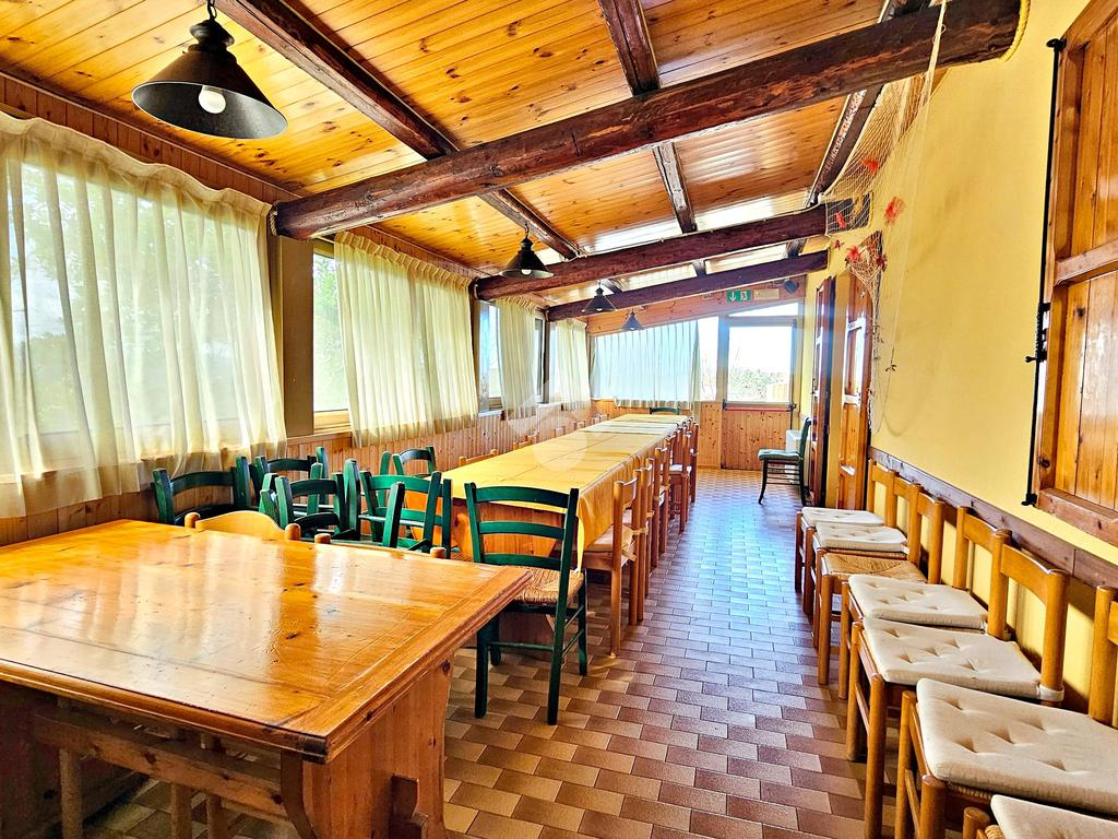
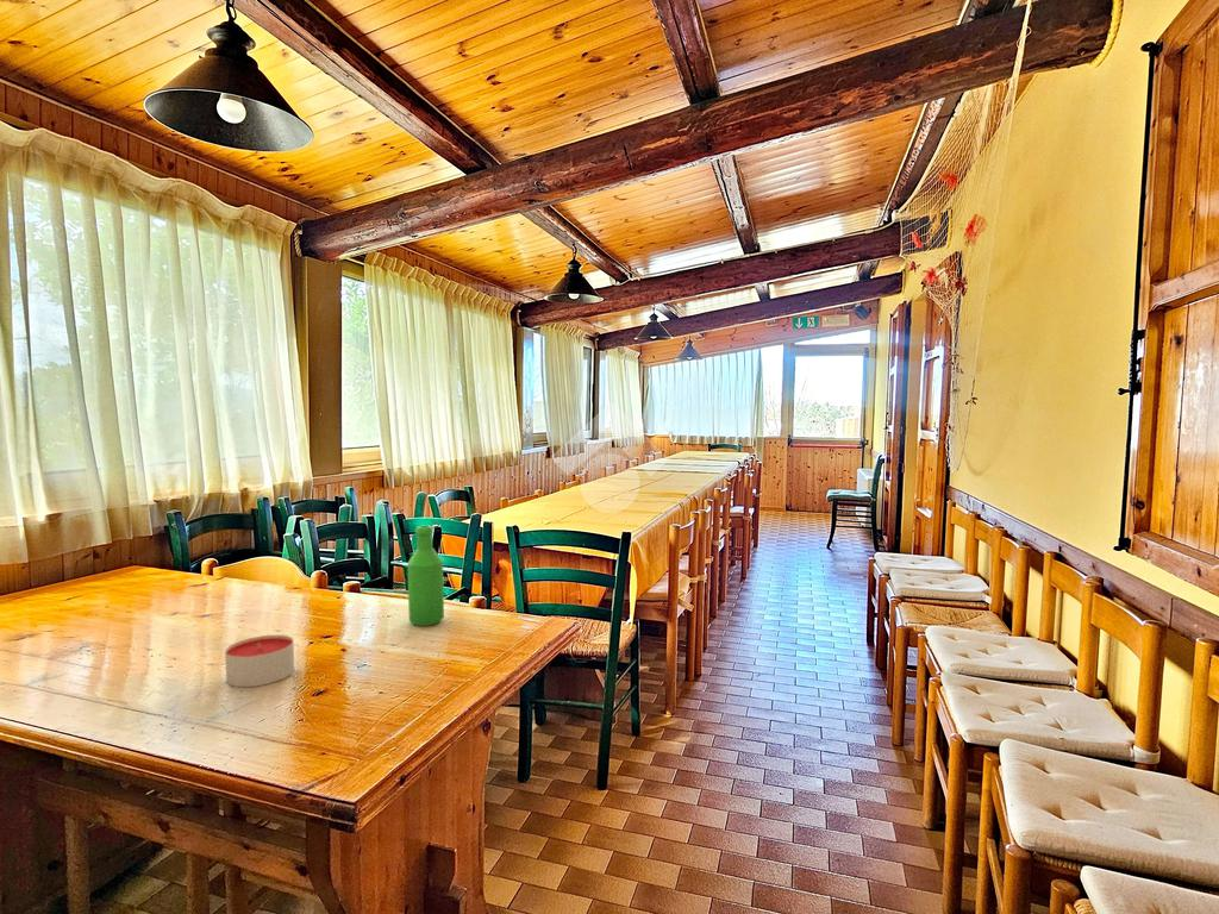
+ candle [224,634,295,688]
+ bottle [406,525,445,627]
